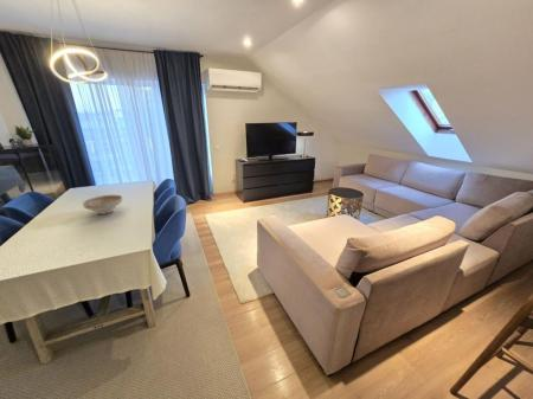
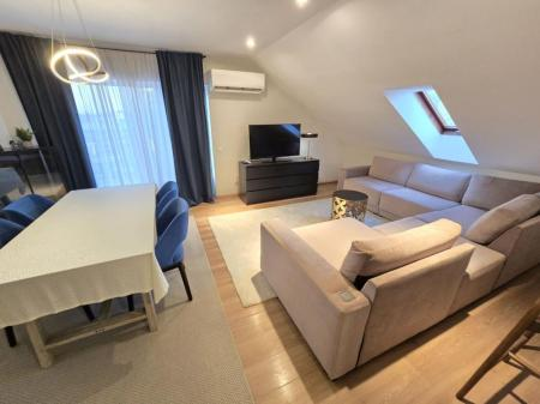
- decorative bowl [82,194,123,215]
